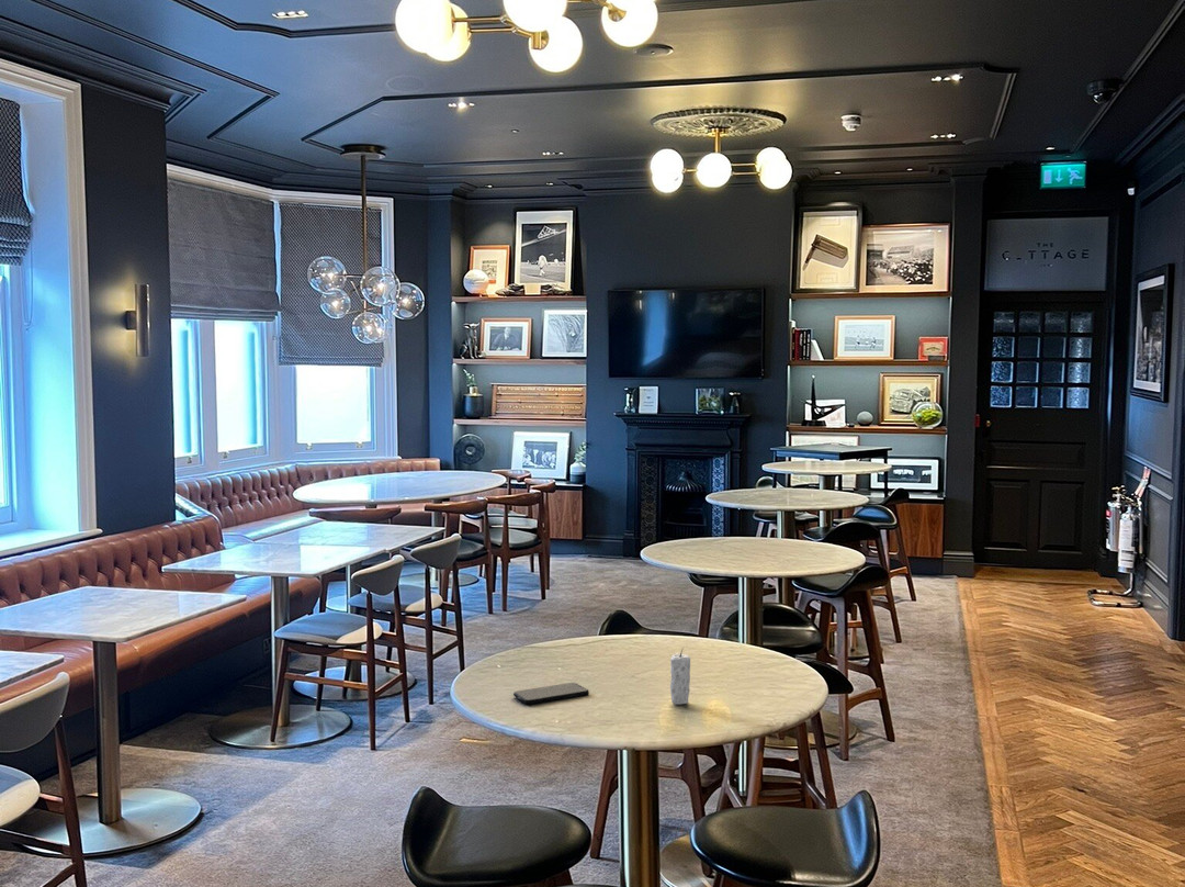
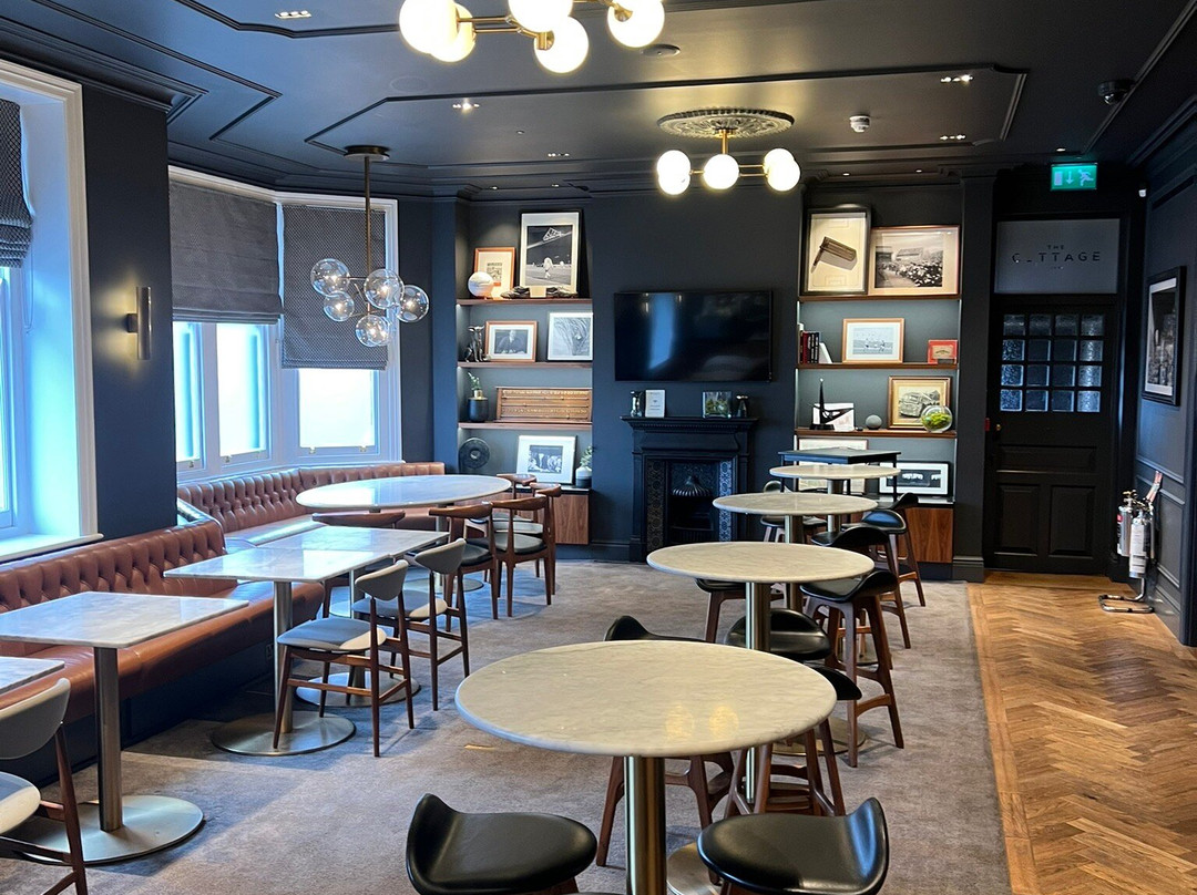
- candle [669,647,691,706]
- smartphone [512,682,590,705]
